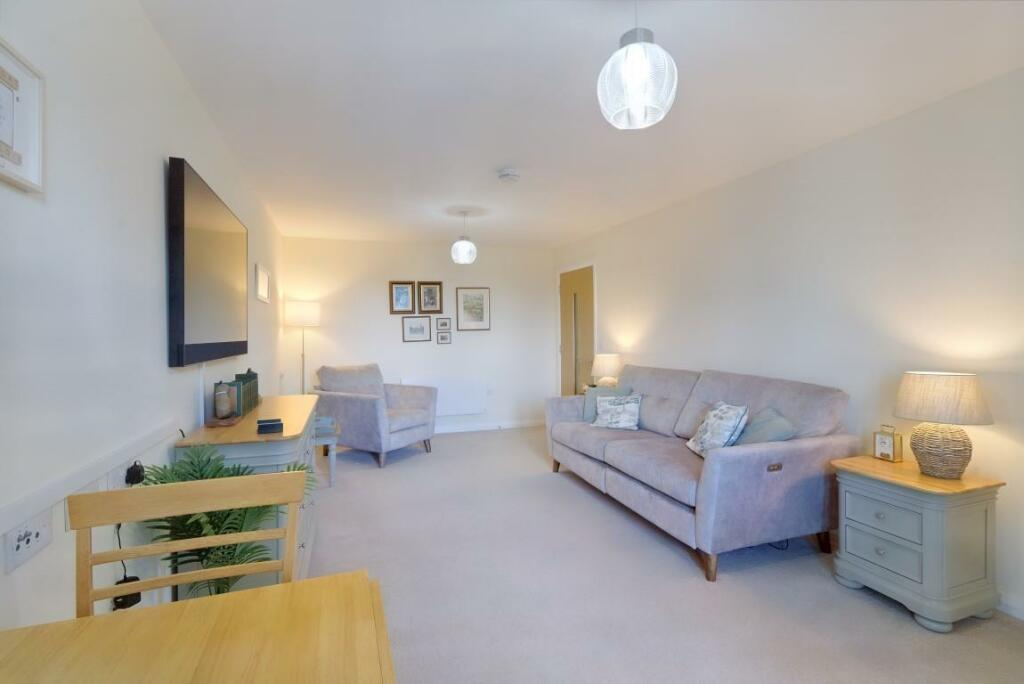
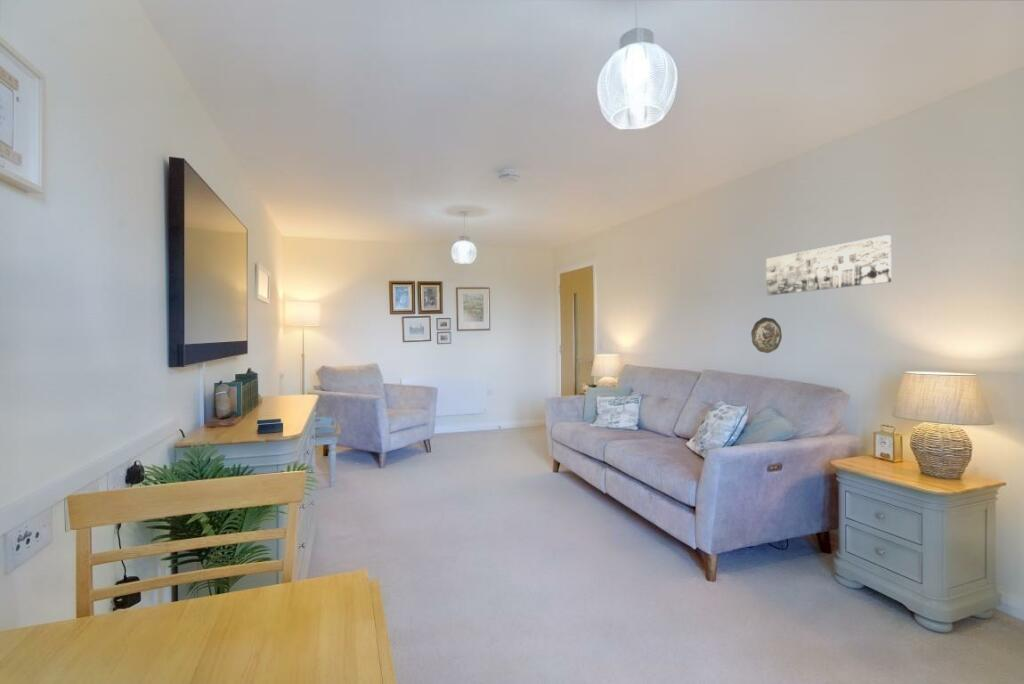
+ wall art [765,234,892,296]
+ decorative plate [750,316,783,354]
